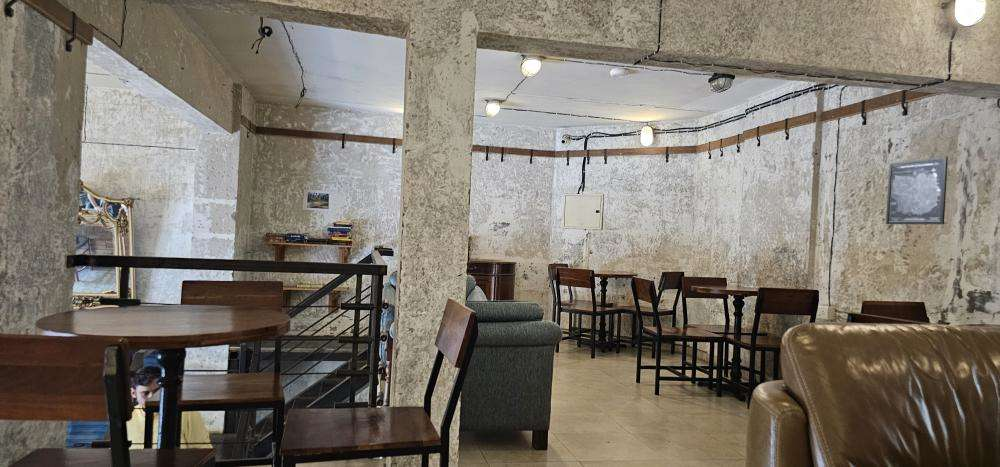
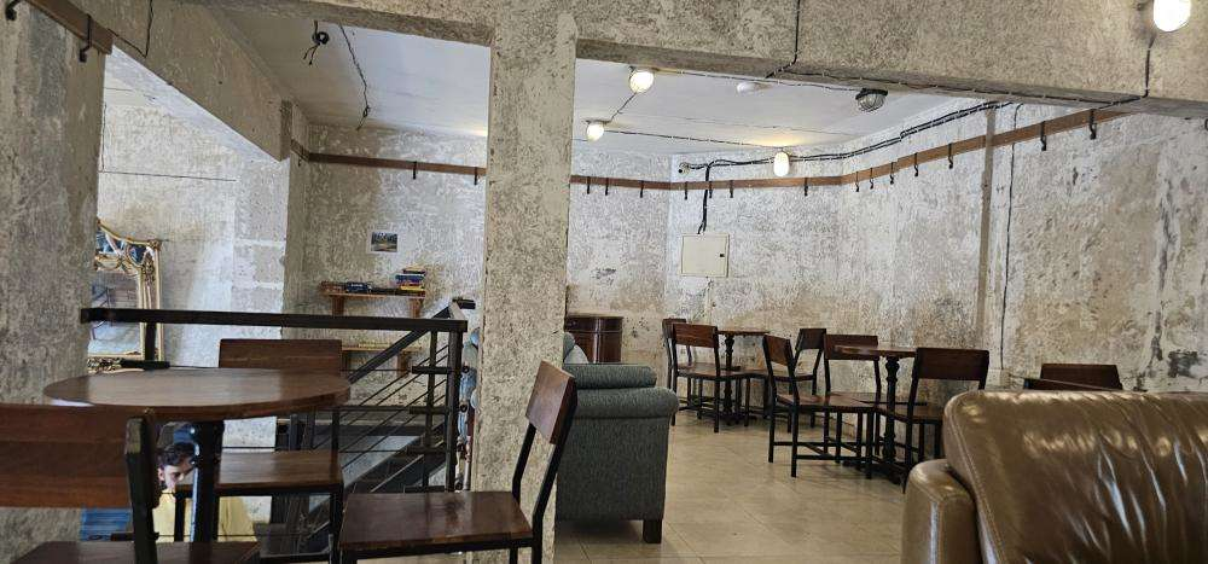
- wall art [885,156,949,225]
